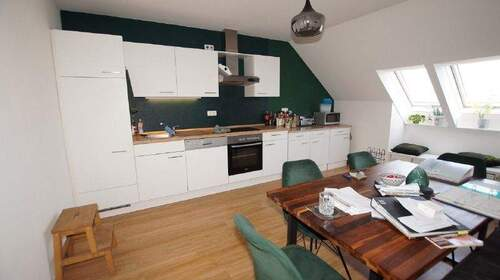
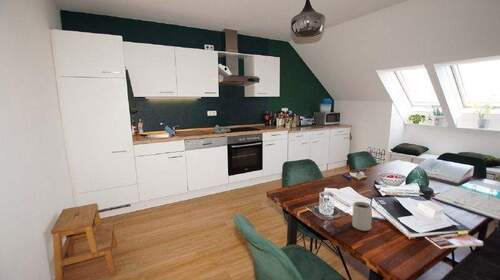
+ mug [351,201,373,232]
